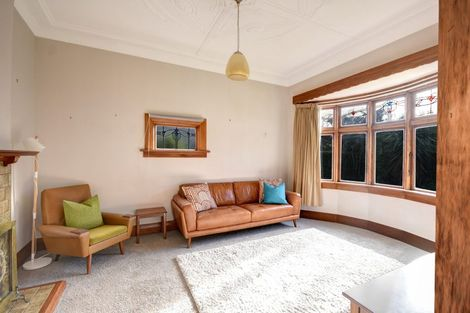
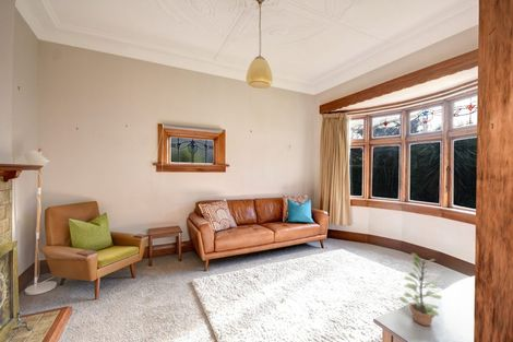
+ plant [397,251,443,327]
